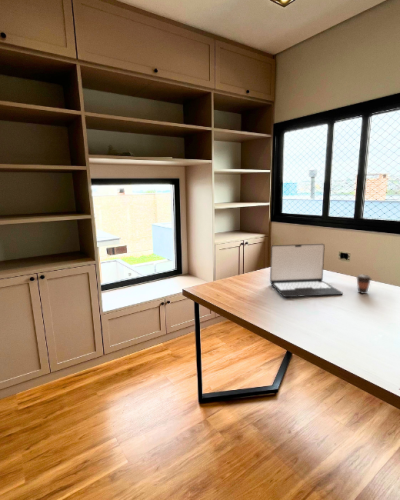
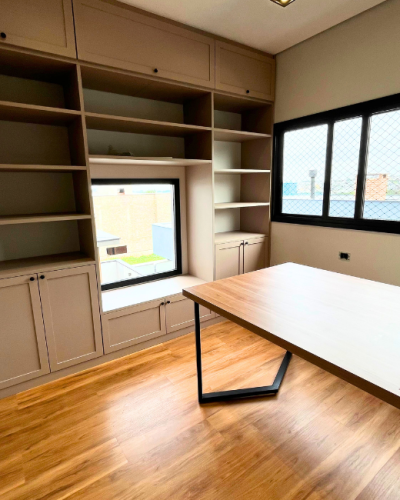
- laptop [269,243,344,298]
- coffee cup [355,273,373,295]
